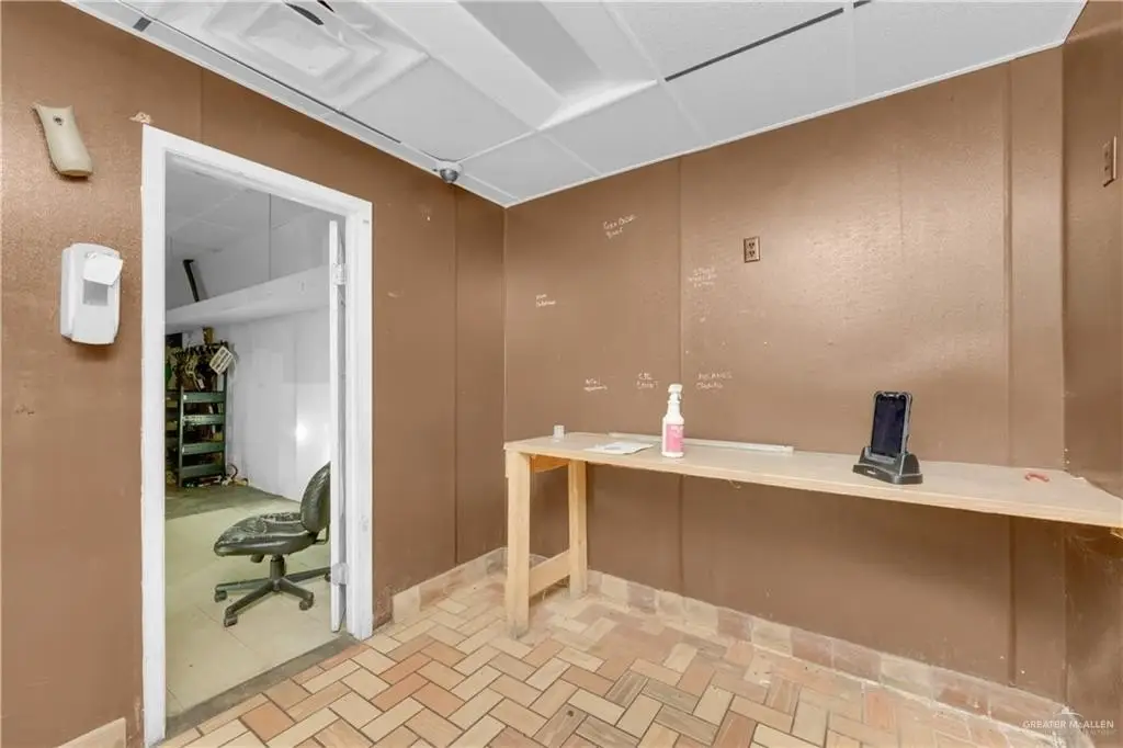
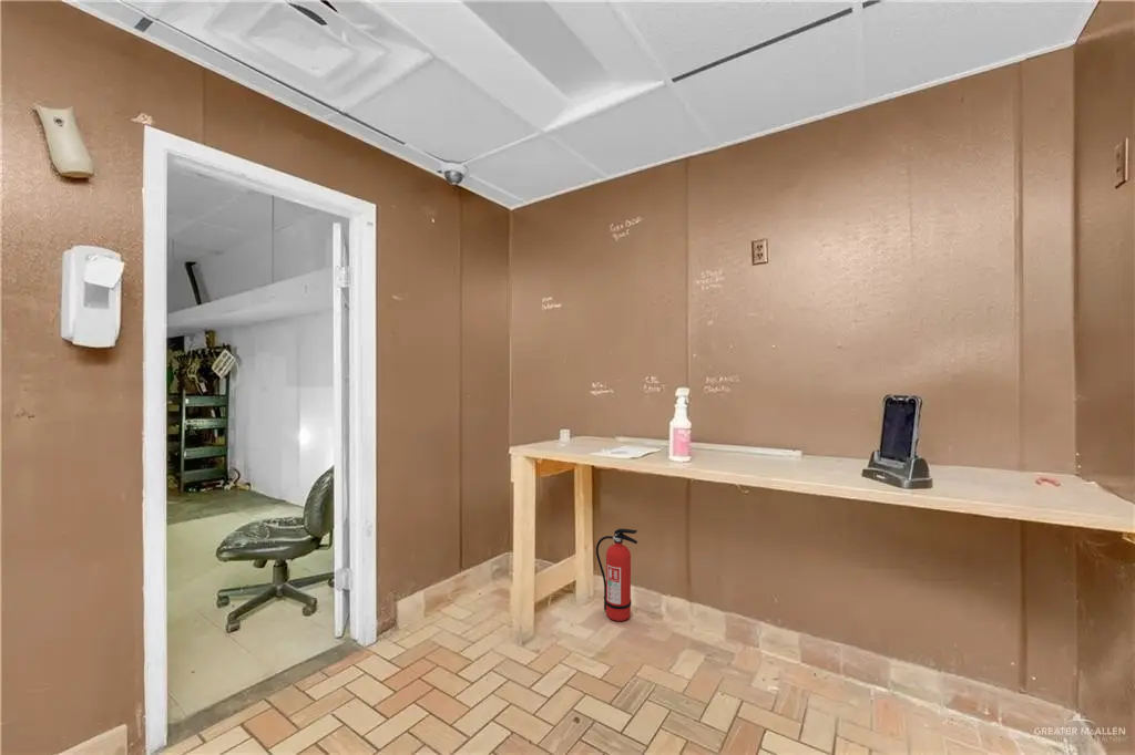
+ fire extinguisher [595,527,638,622]
